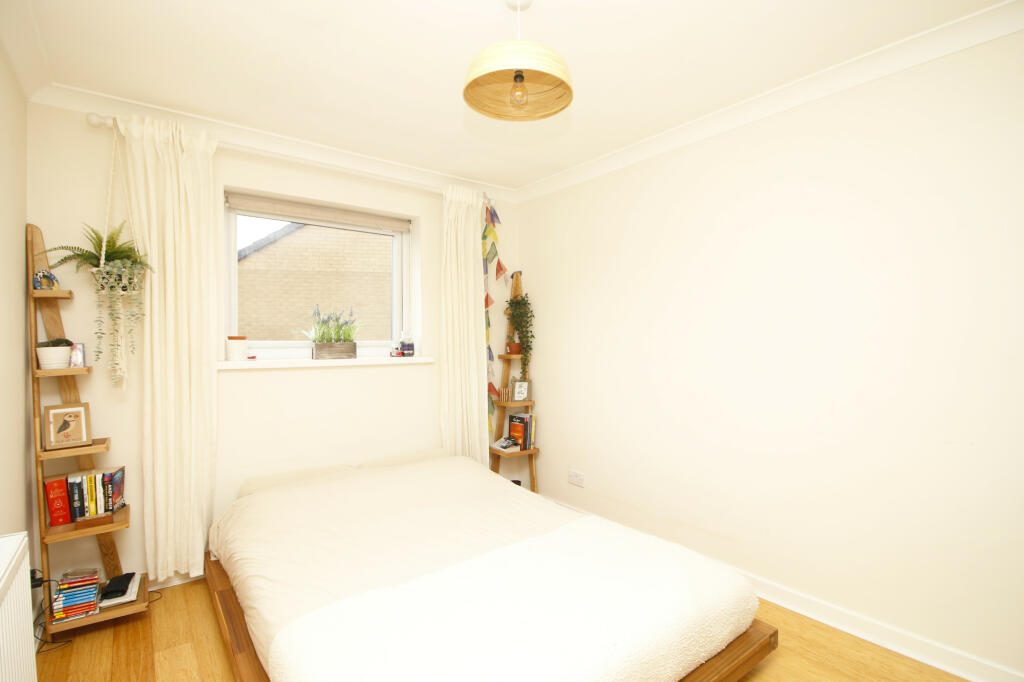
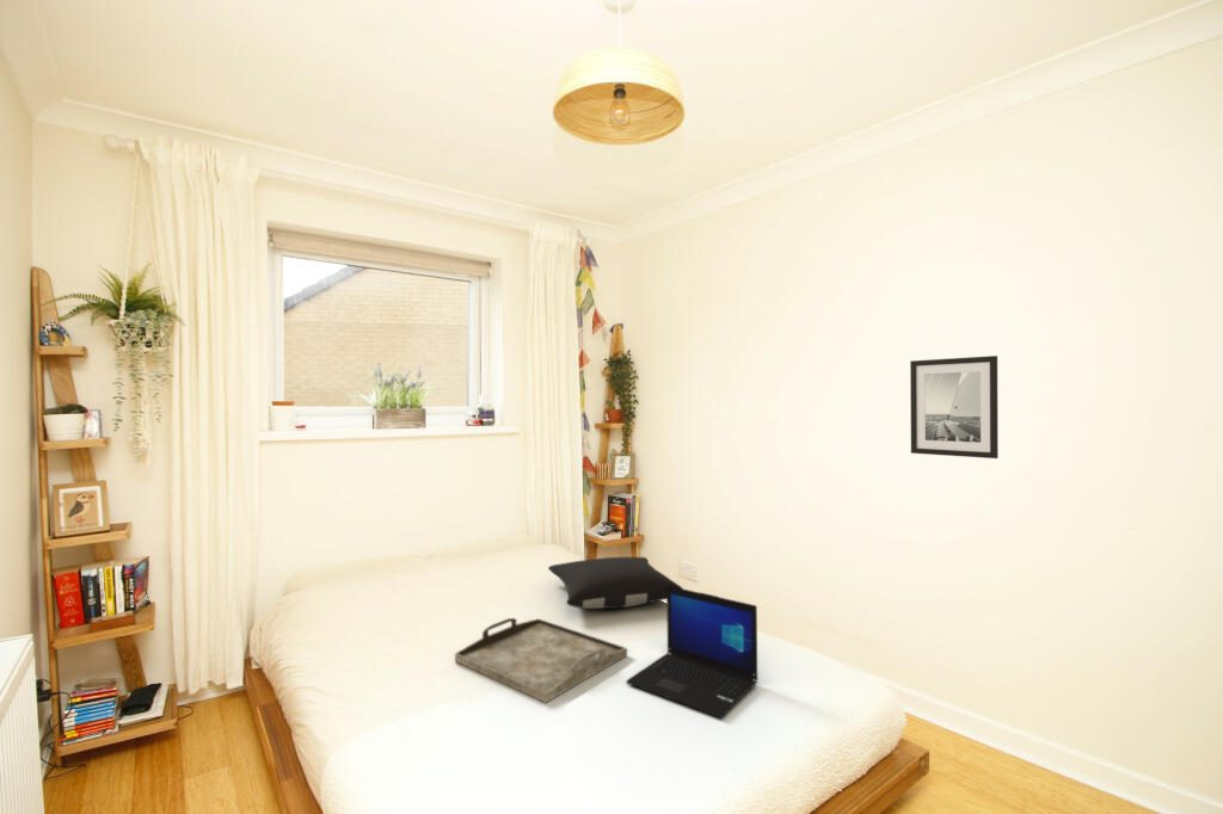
+ serving tray [454,617,628,704]
+ laptop [625,585,758,719]
+ wall art [909,354,1000,460]
+ pillow [547,556,683,610]
